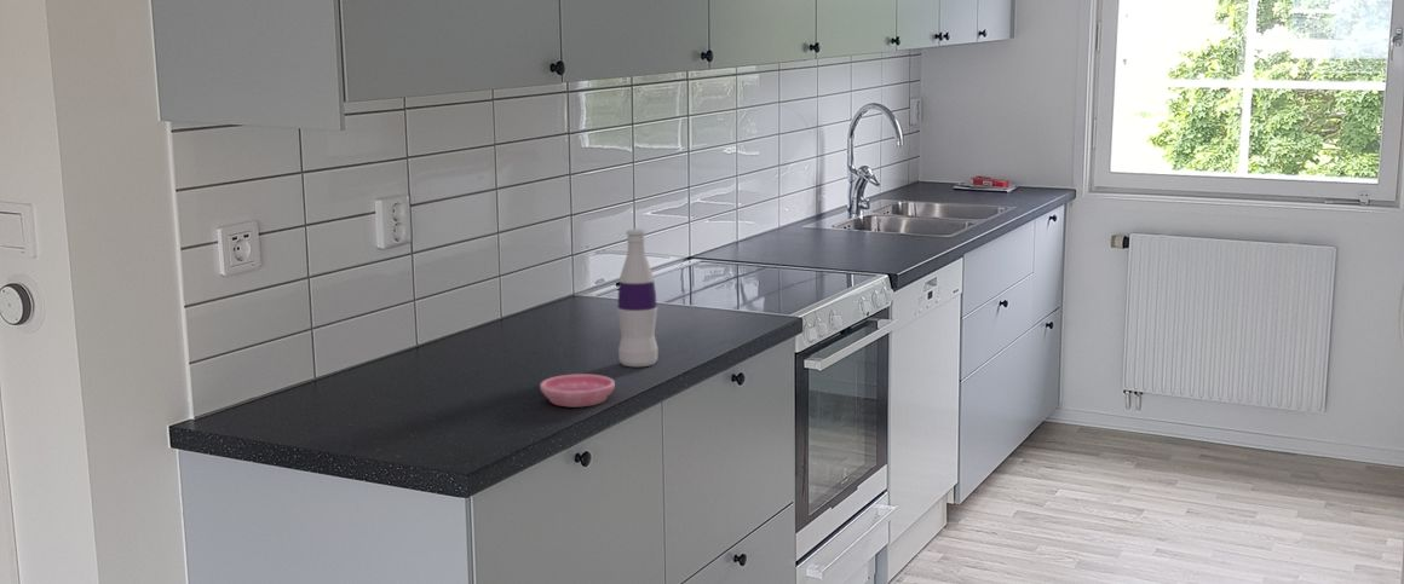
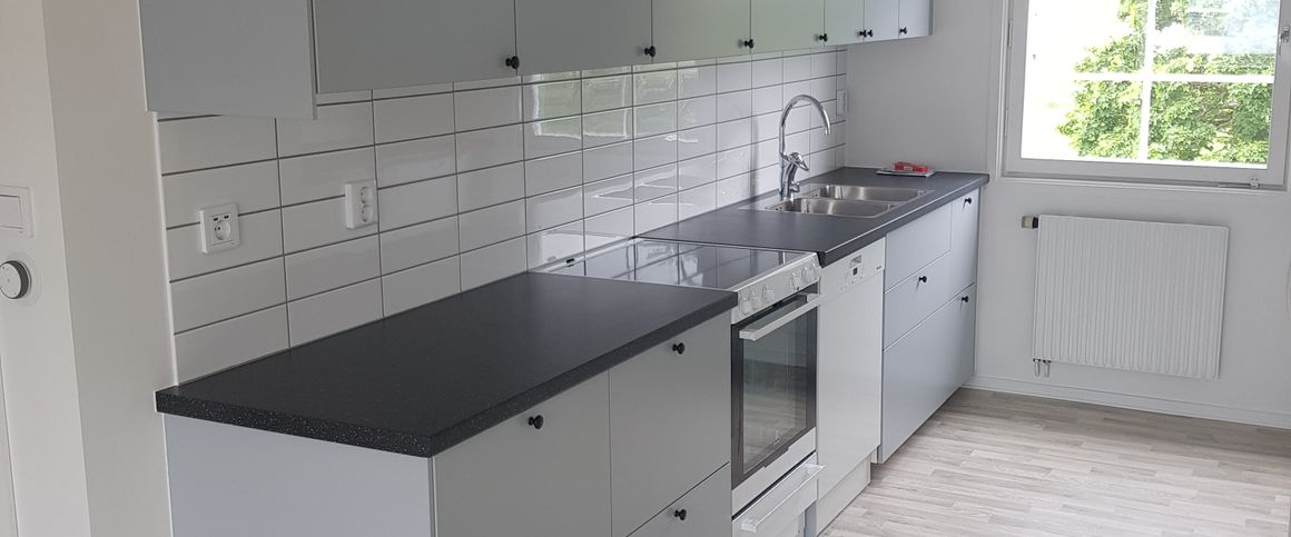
- saucer [539,372,616,407]
- bottle [616,227,660,368]
